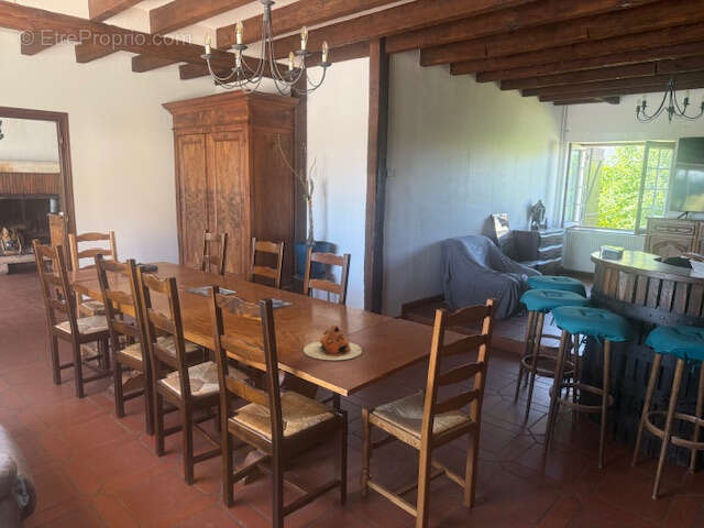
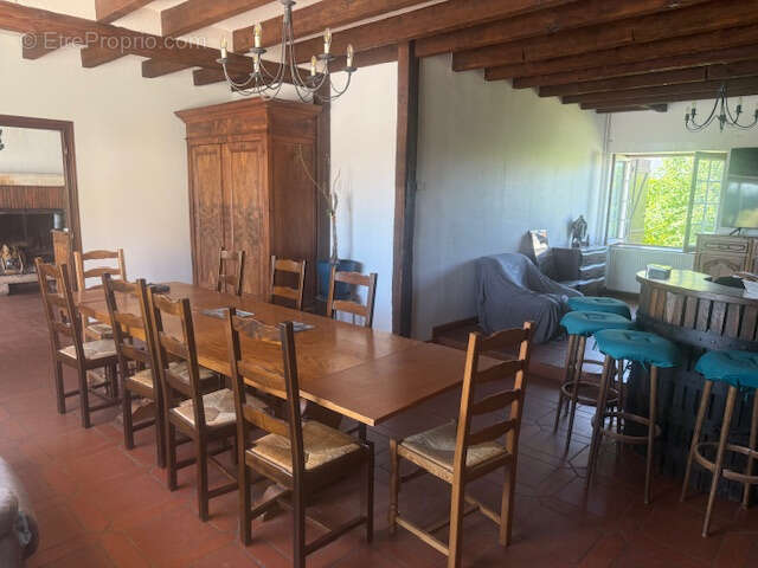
- teapot [302,323,363,361]
